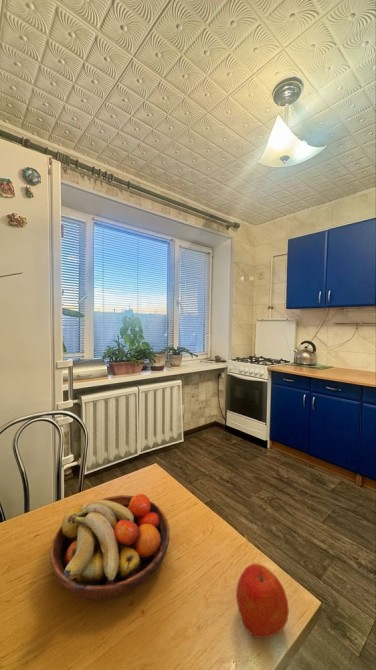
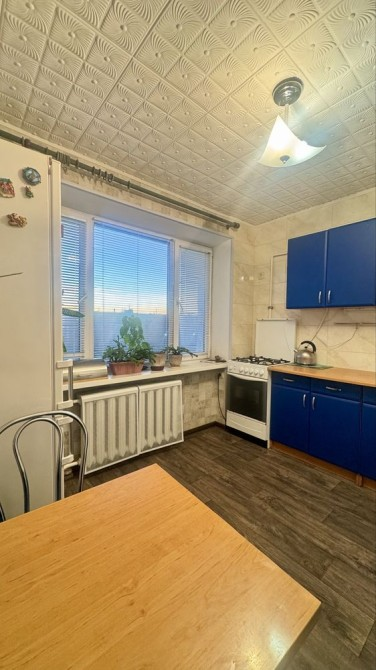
- apple [235,563,290,639]
- fruit bowl [49,493,171,601]
